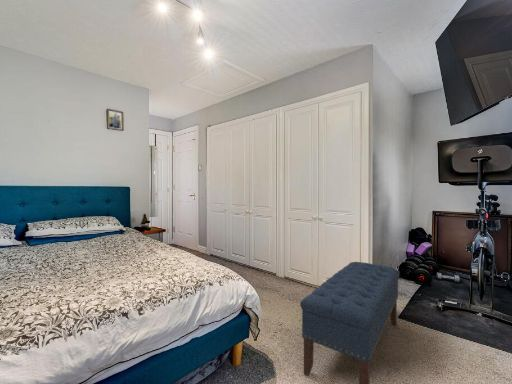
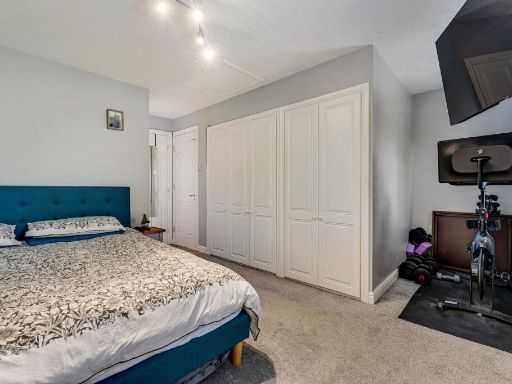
- bench [299,261,400,384]
